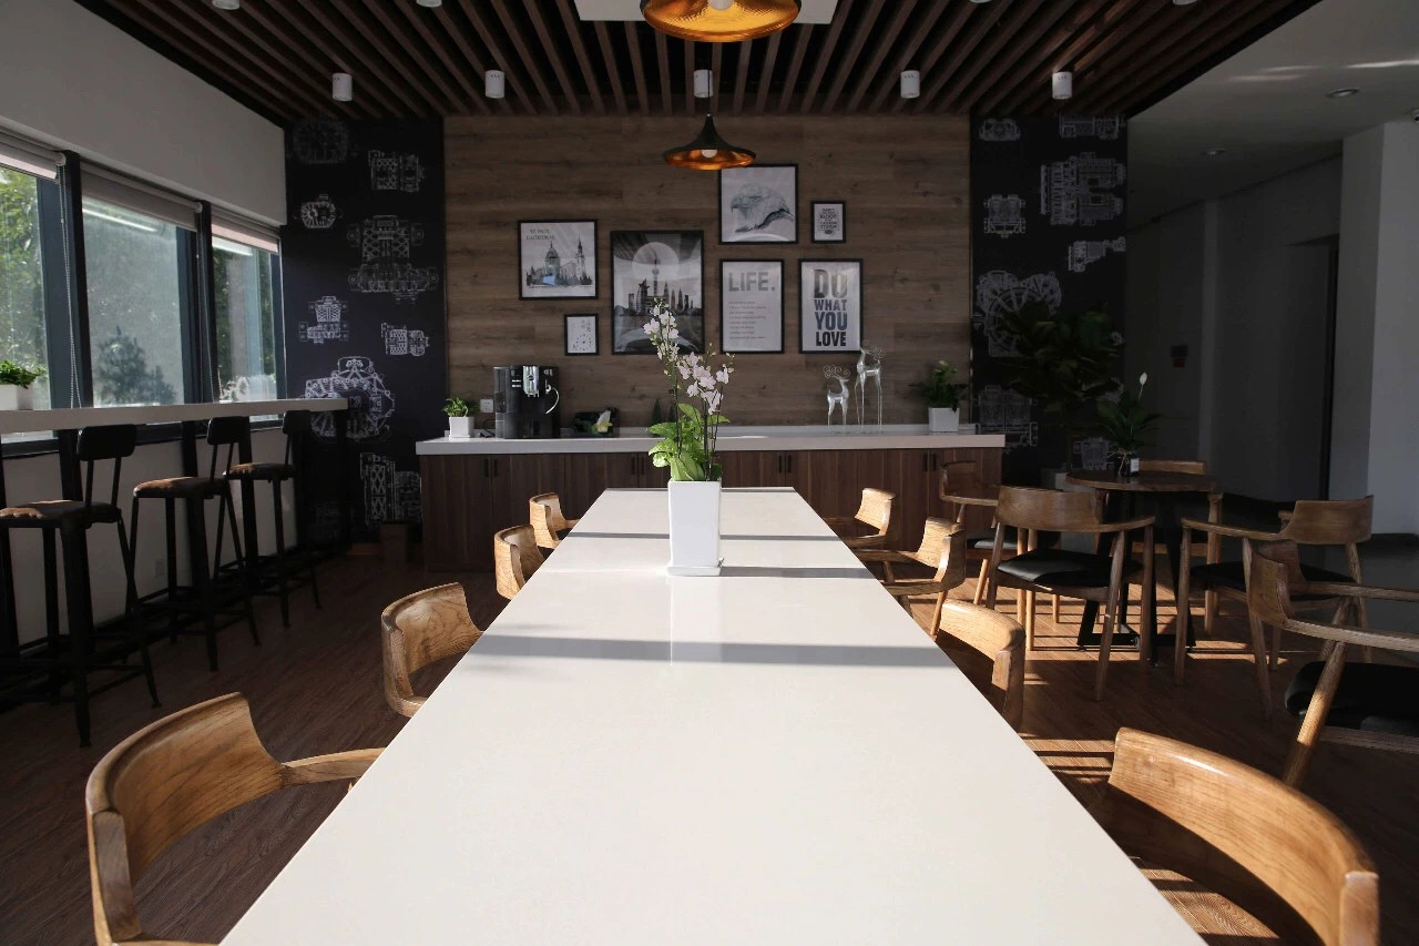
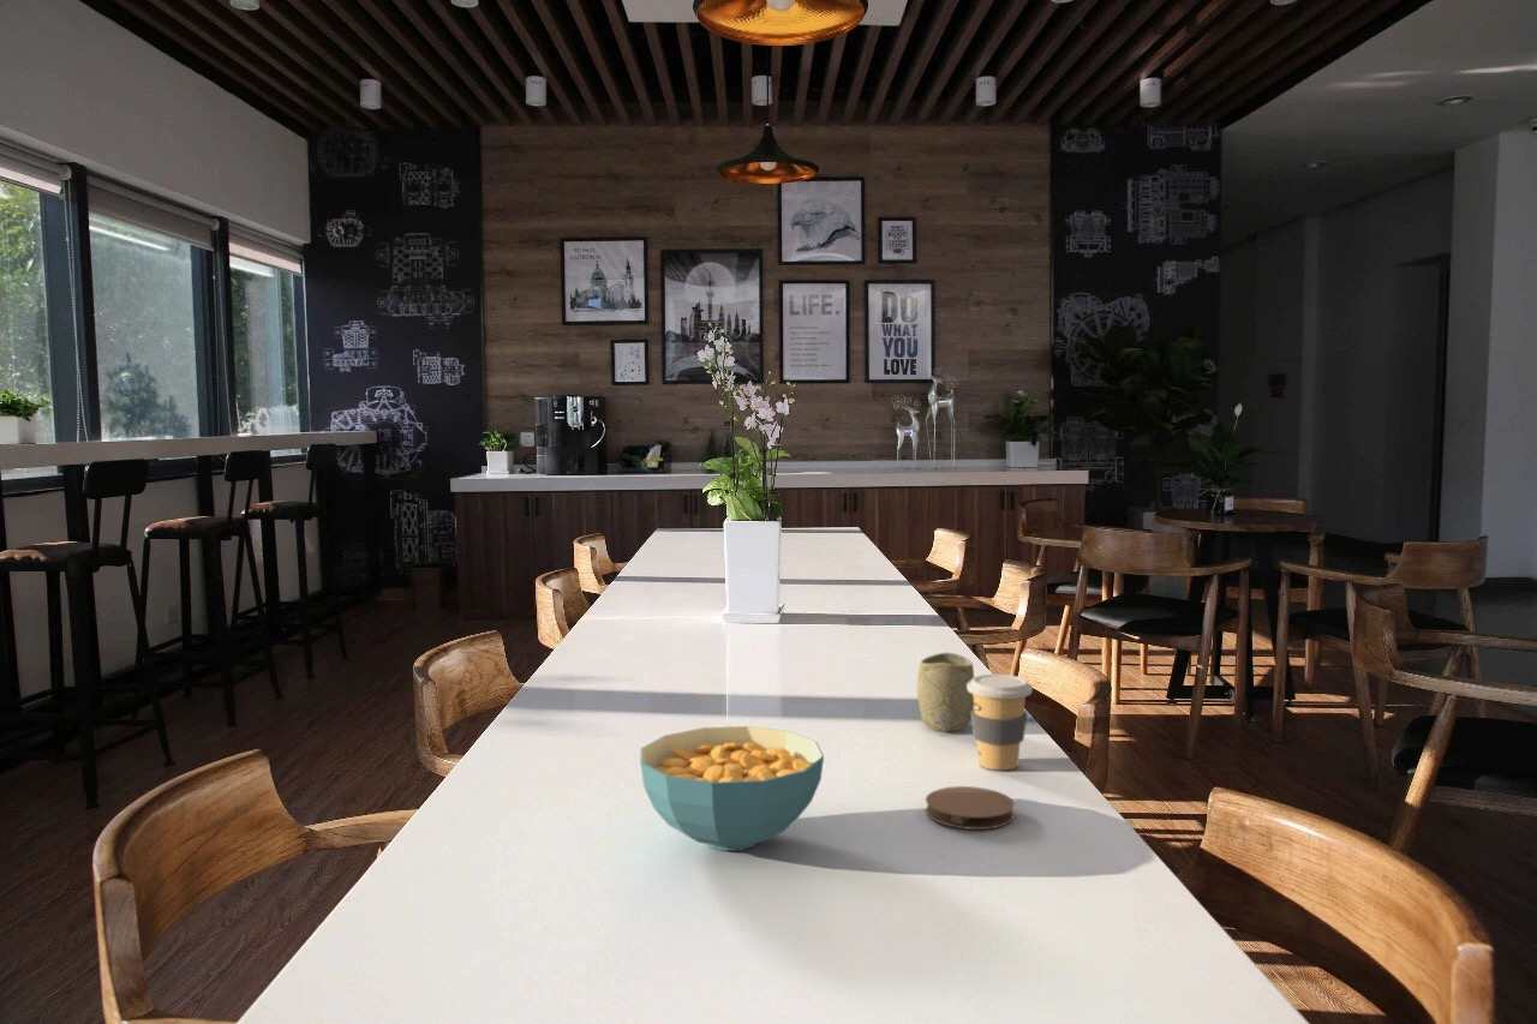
+ cup [916,652,975,733]
+ cereal bowl [639,725,825,852]
+ coaster [925,785,1016,831]
+ coffee cup [968,673,1034,771]
